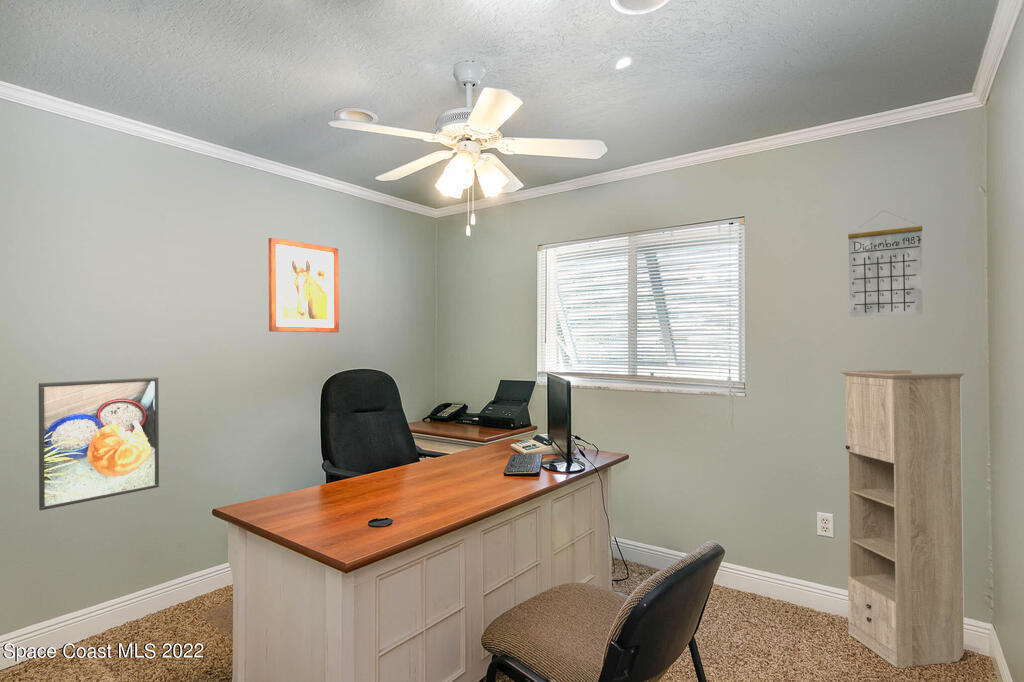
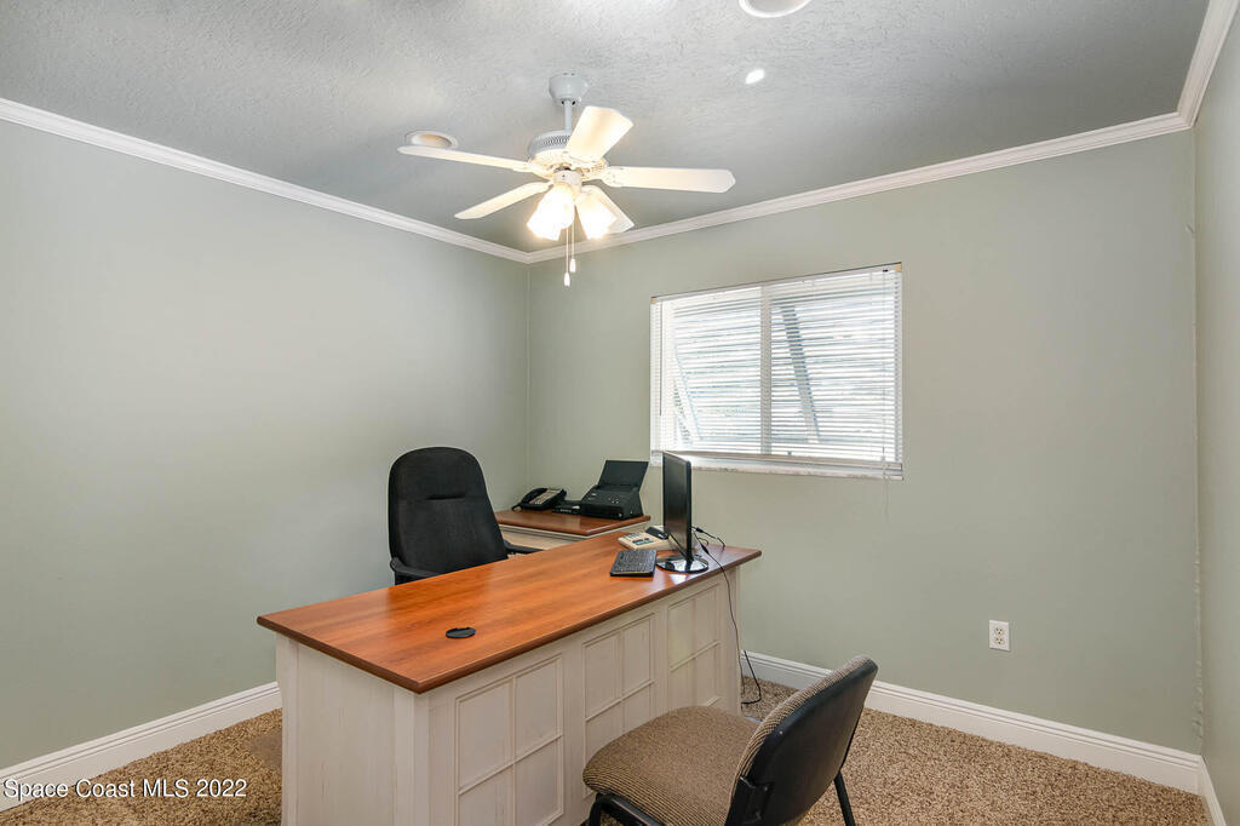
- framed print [38,376,160,511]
- storage cabinet [840,369,965,669]
- calendar [847,209,923,318]
- wall art [268,237,340,333]
